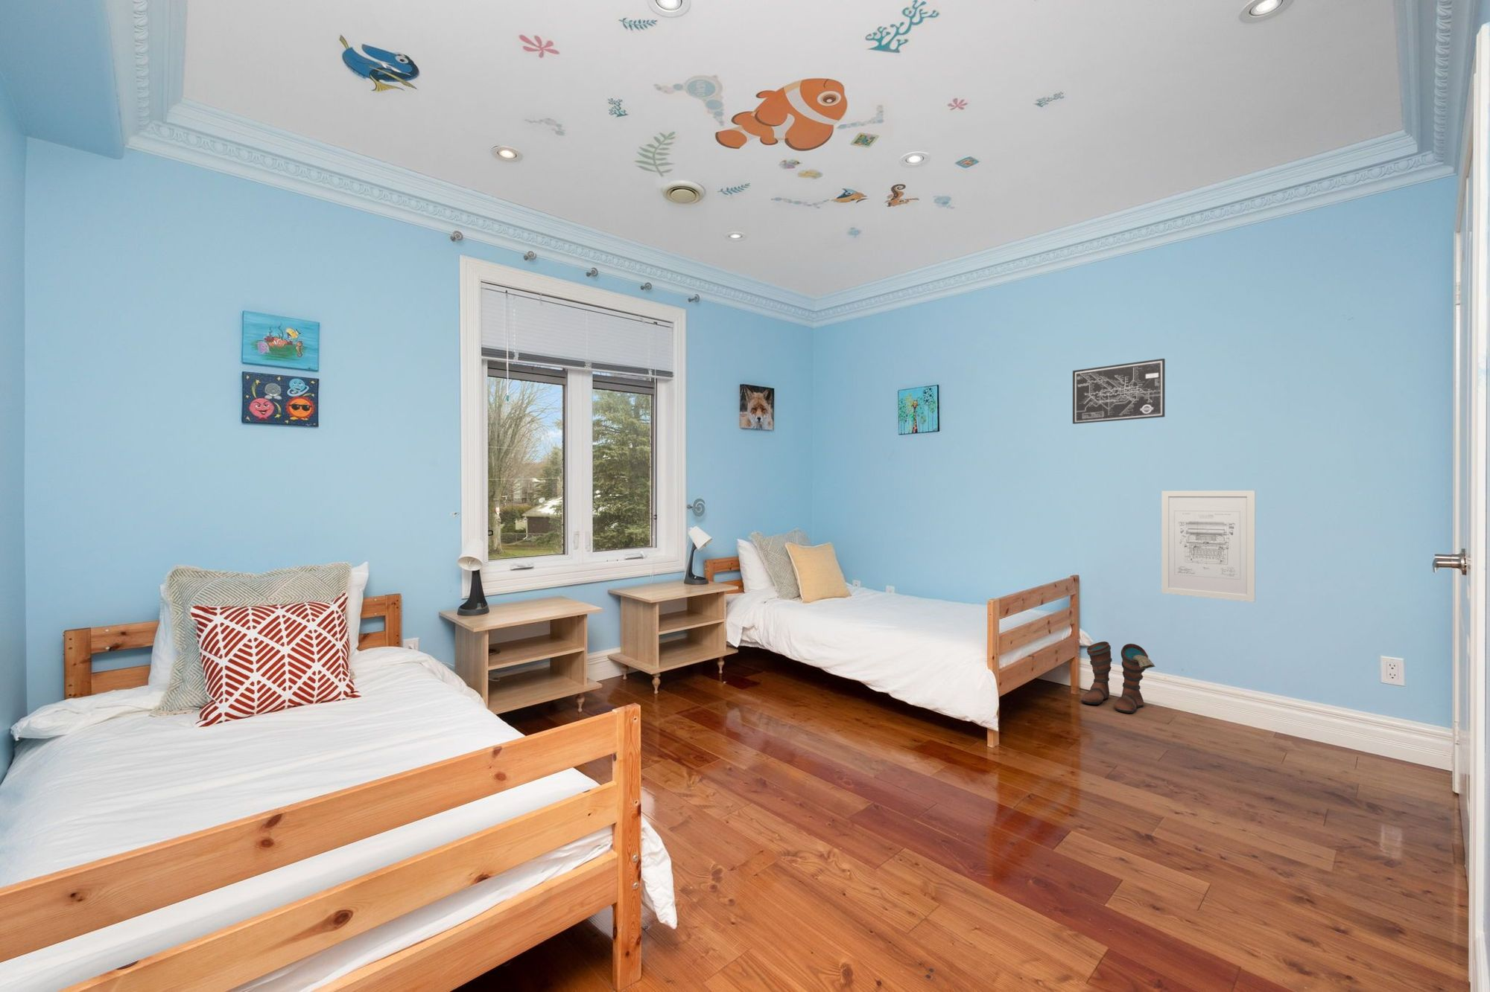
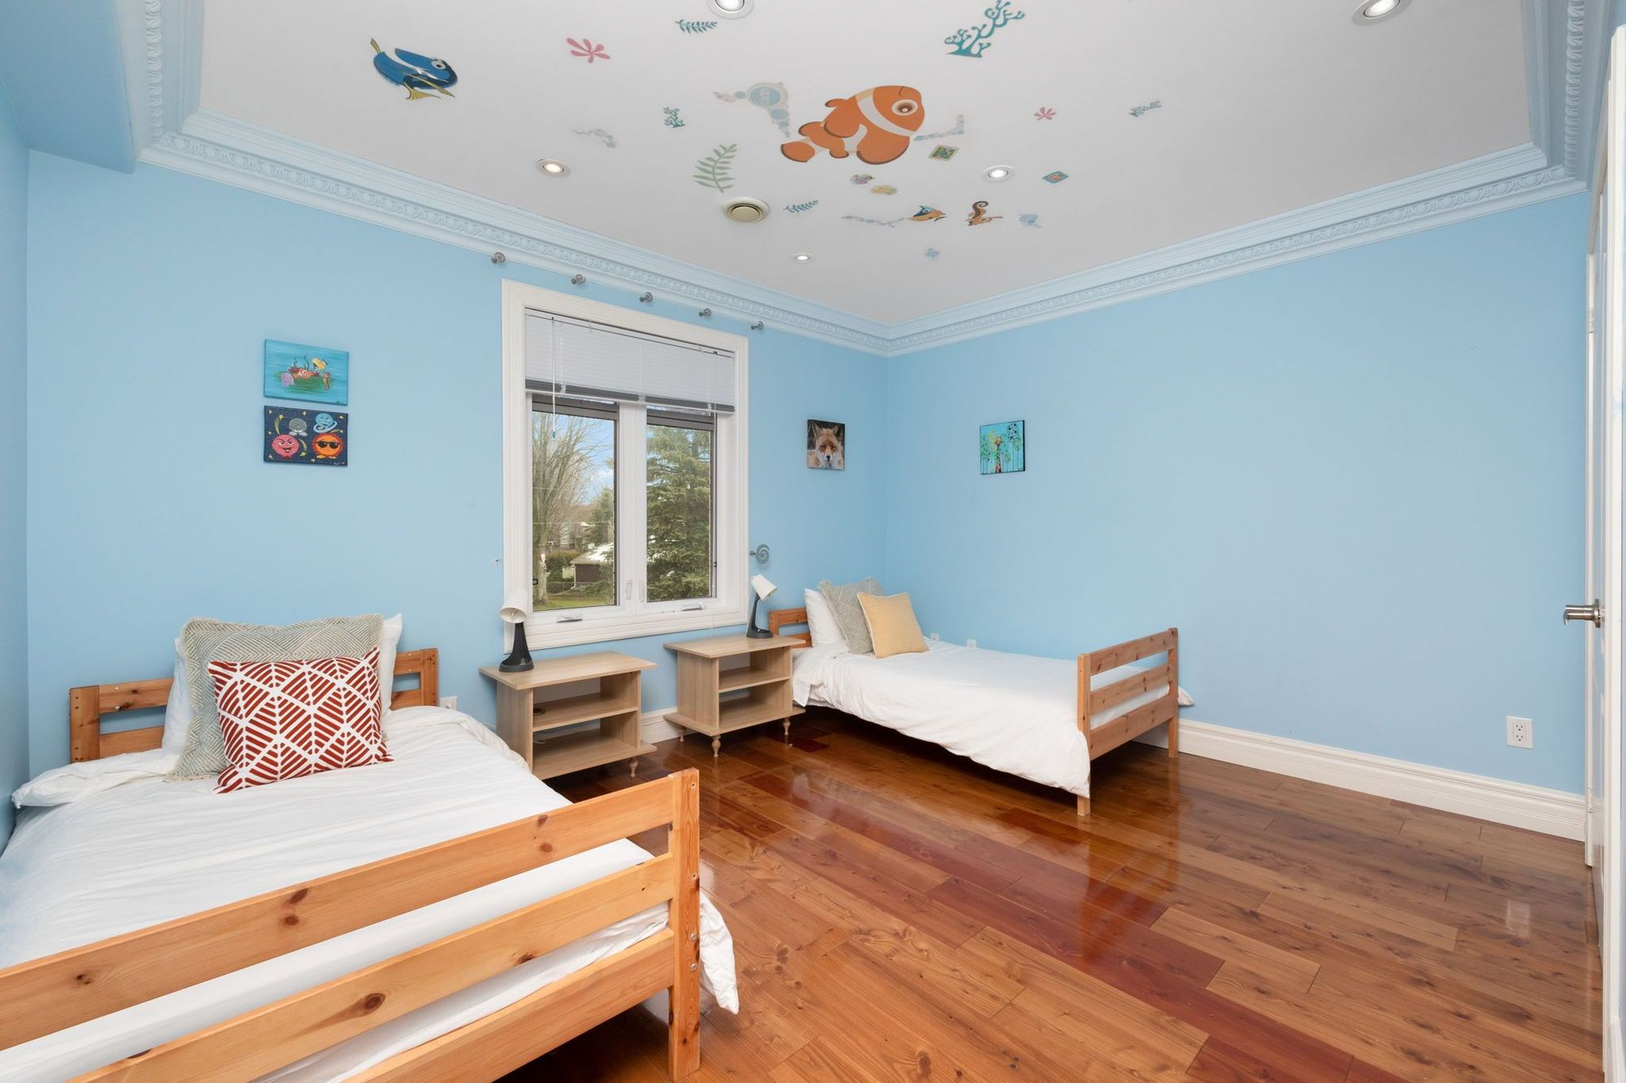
- boots [1080,641,1157,714]
- wall art [1161,489,1256,602]
- wall art [1072,358,1165,425]
